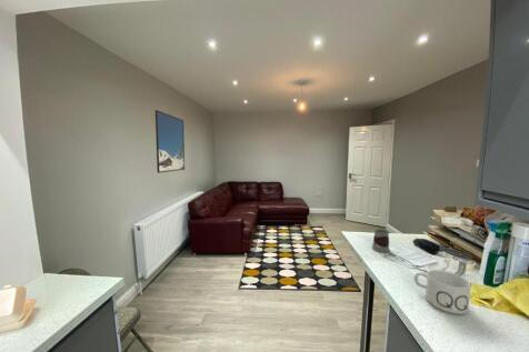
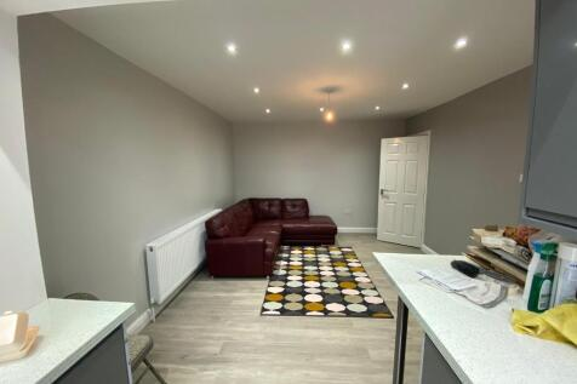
- mug [371,227,391,253]
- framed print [154,109,186,174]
- mug [413,269,472,315]
